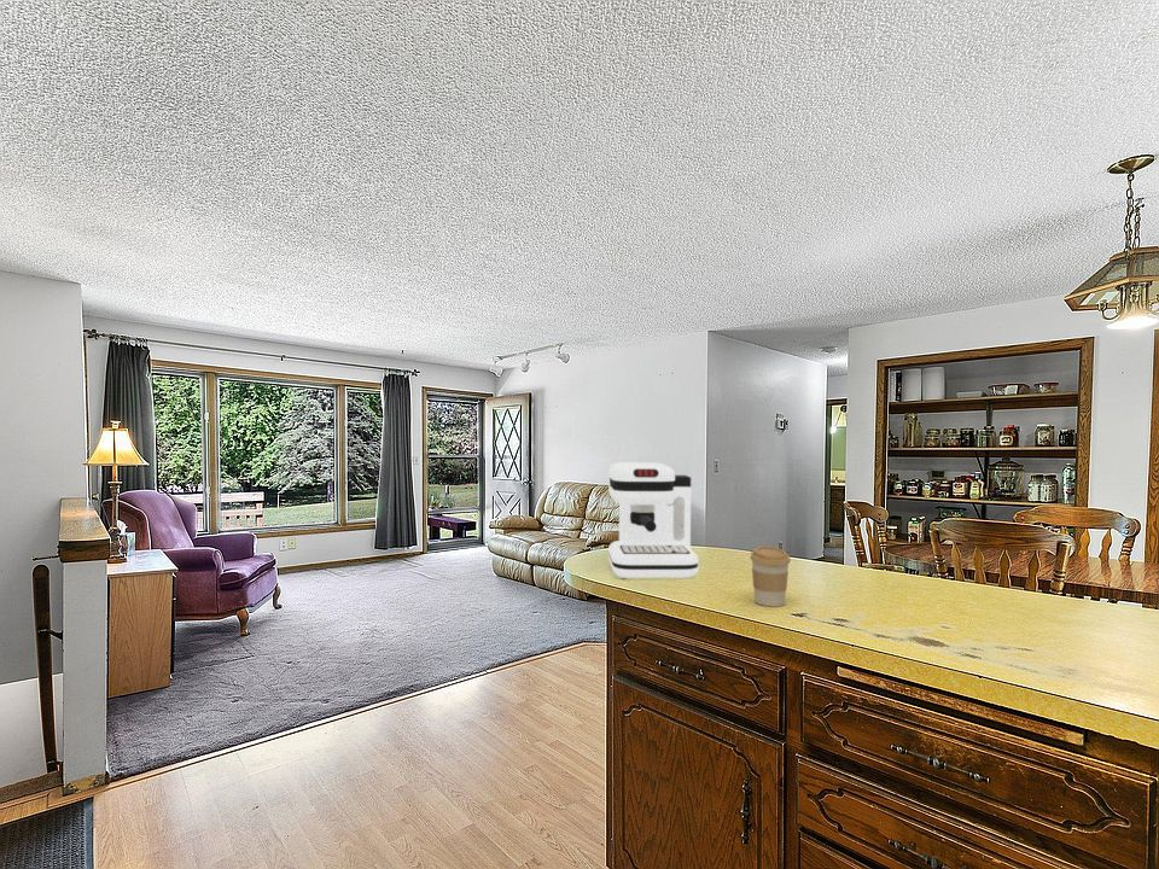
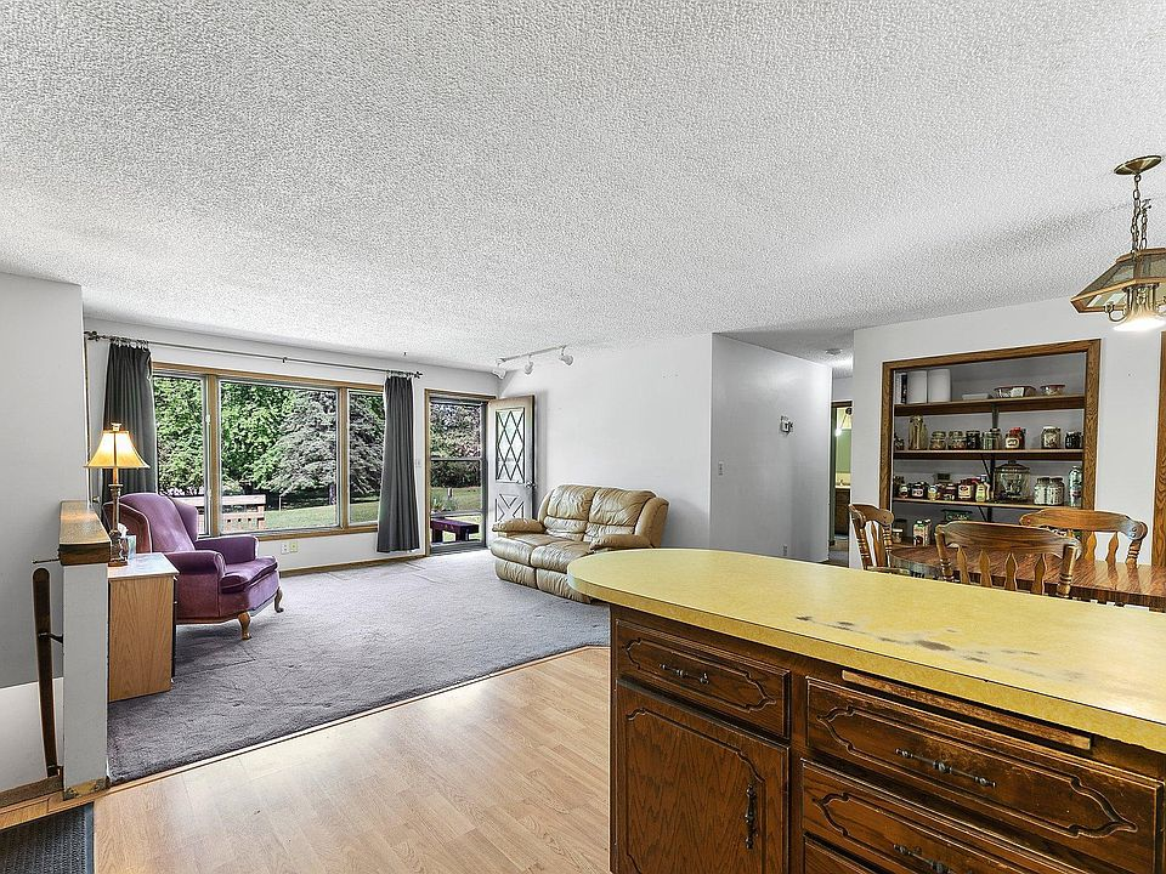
- coffee cup [749,546,792,608]
- coffee maker [607,462,700,579]
